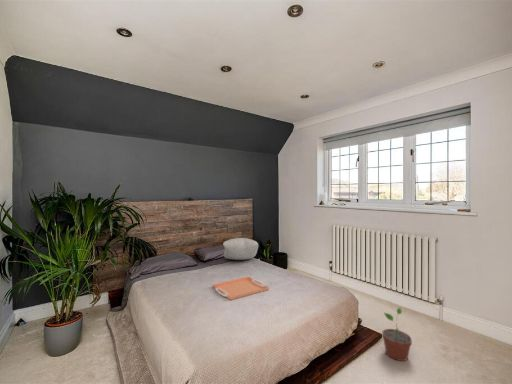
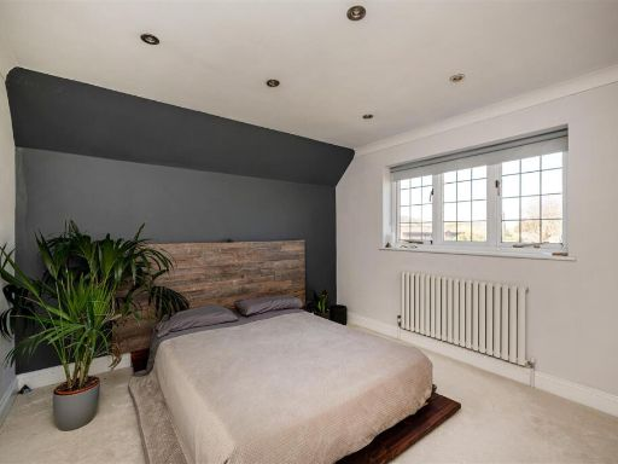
- serving tray [212,276,270,301]
- potted plant [381,306,413,362]
- pillow [222,237,259,261]
